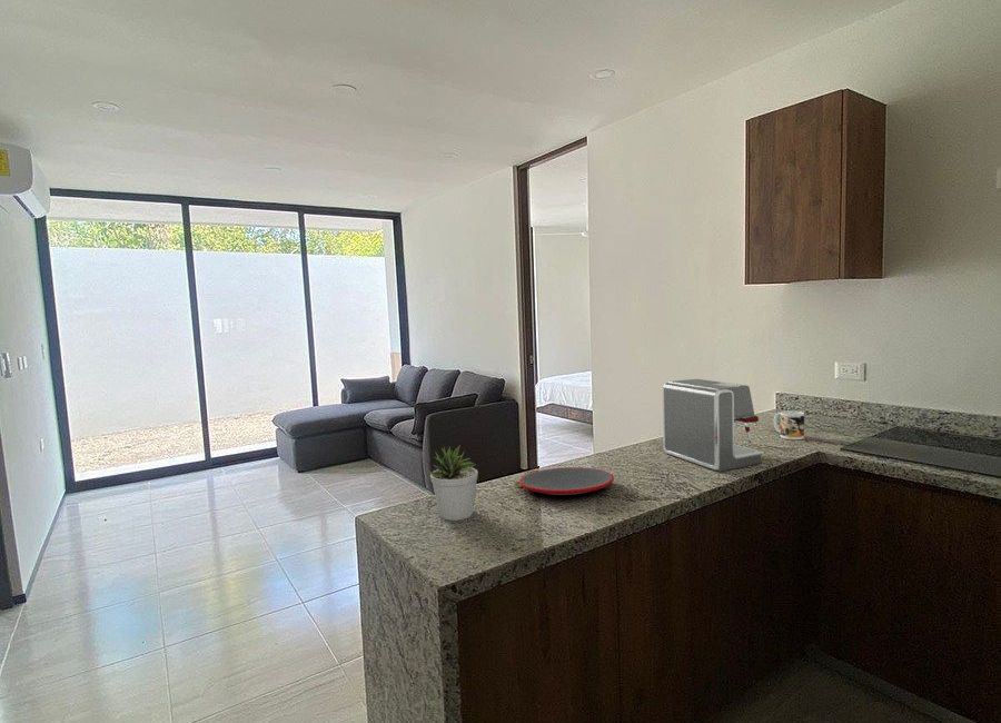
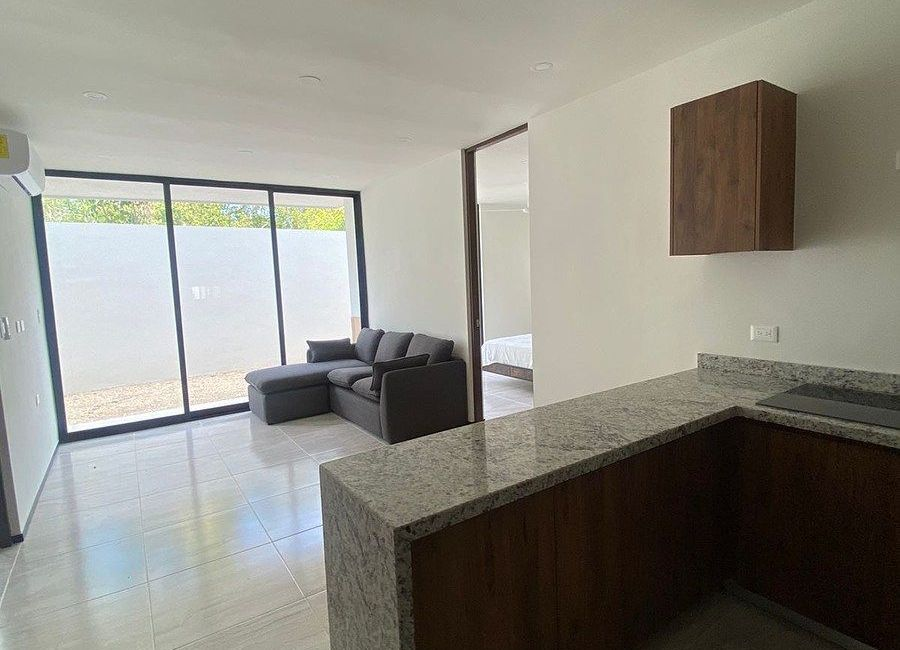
- potted plant [424,444,479,522]
- plate [518,466,615,496]
- mug [773,409,805,440]
- coffee maker [662,378,763,473]
